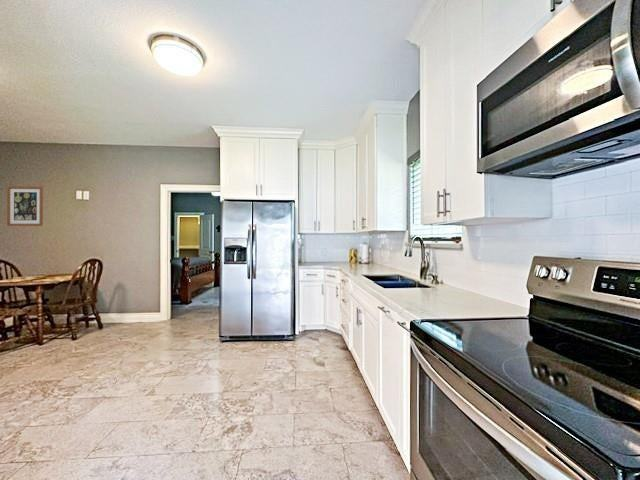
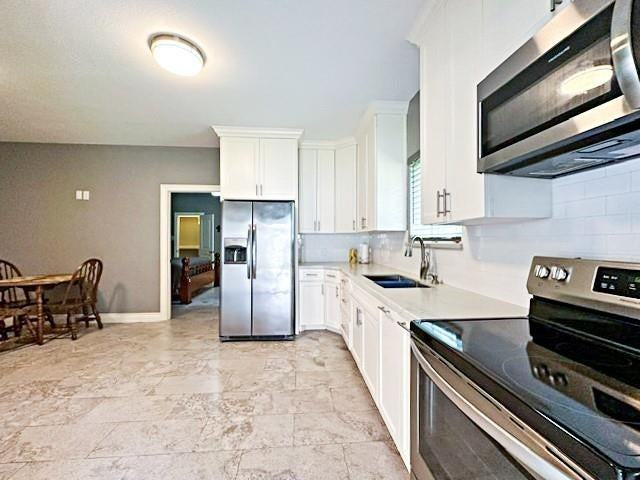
- wall art [6,185,44,227]
